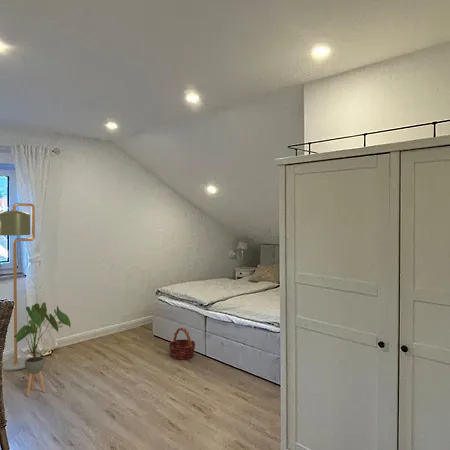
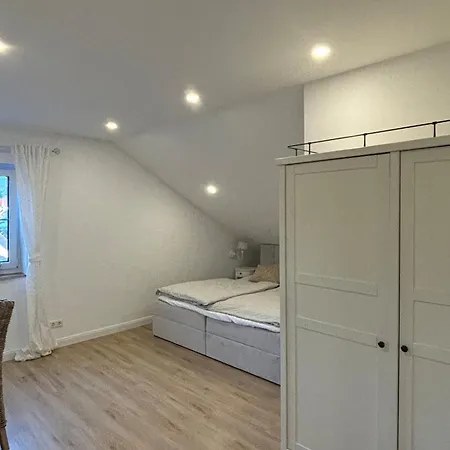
- house plant [13,301,72,397]
- basket [168,327,196,361]
- floor lamp [0,202,36,372]
